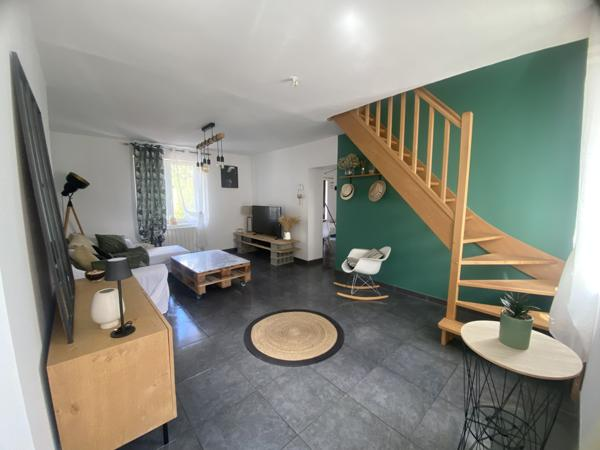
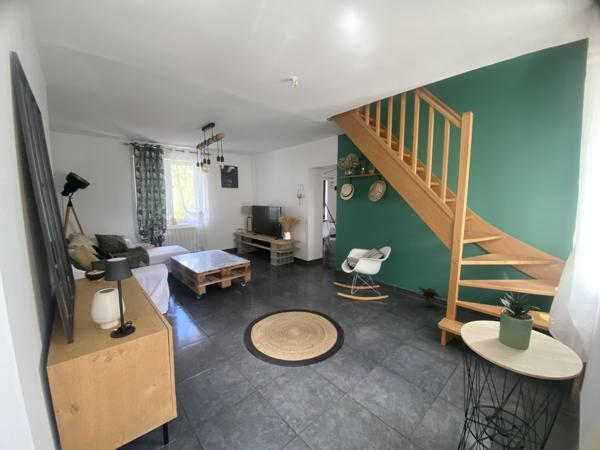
+ potted plant [413,286,445,308]
